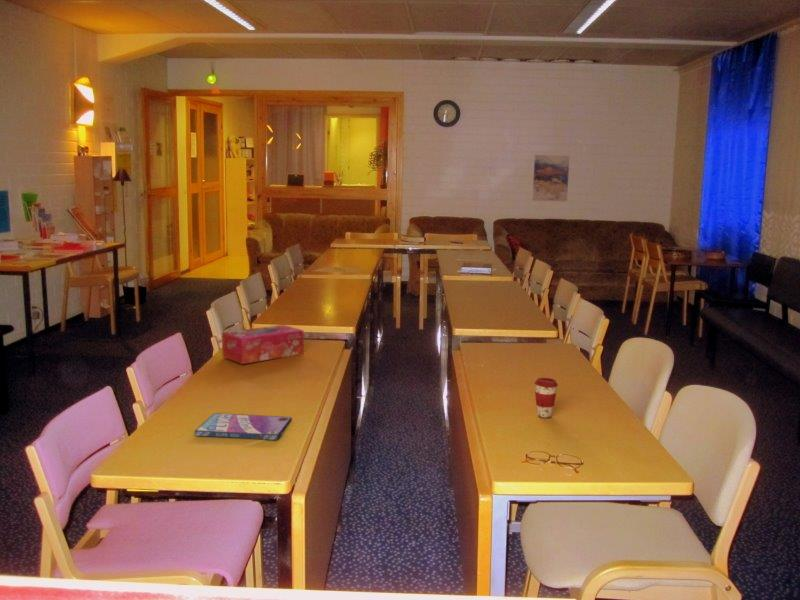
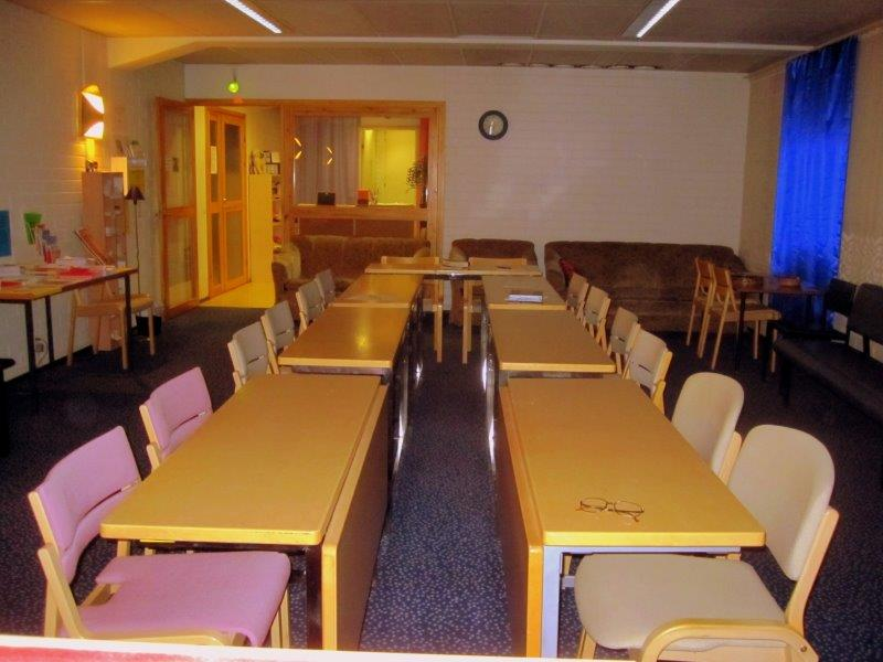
- wall art [532,154,570,202]
- coffee cup [534,377,559,419]
- tissue box [221,324,304,365]
- video game case [193,412,292,441]
